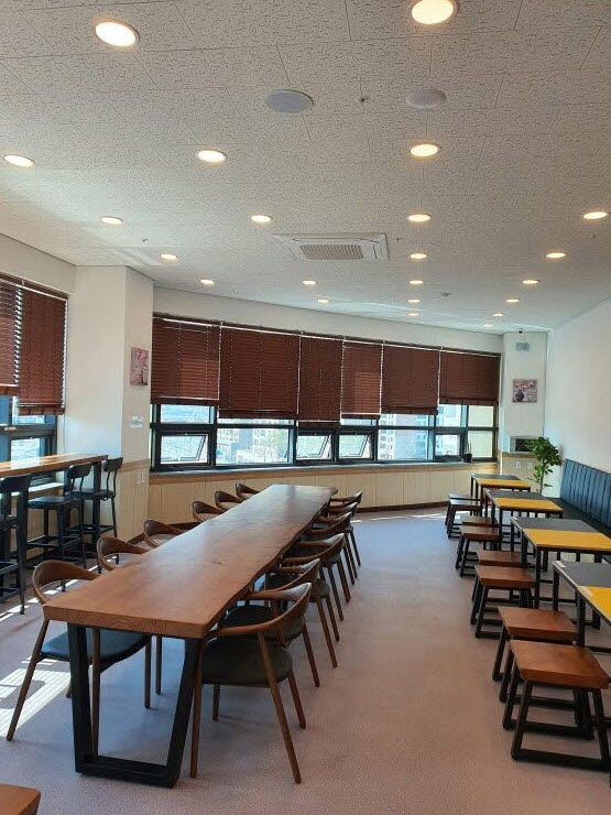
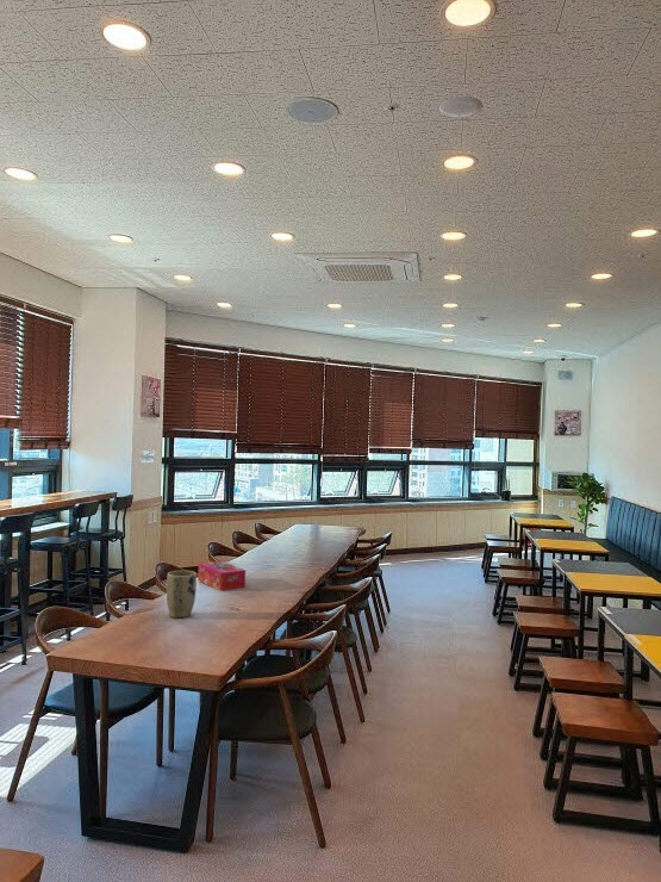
+ plant pot [166,570,198,619]
+ tissue box [197,560,247,592]
